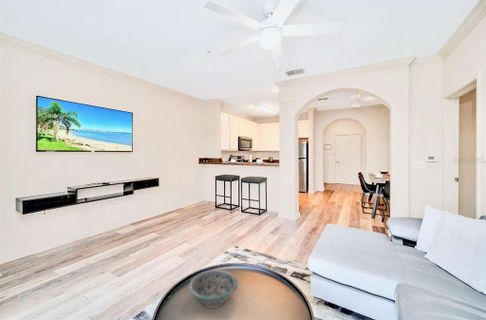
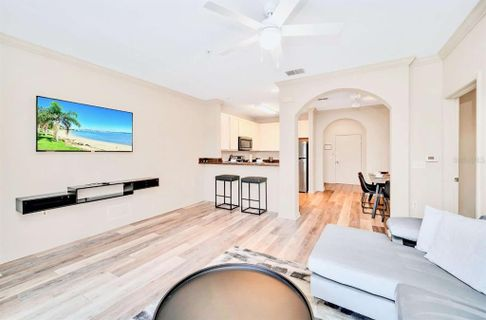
- decorative bowl [188,269,239,309]
